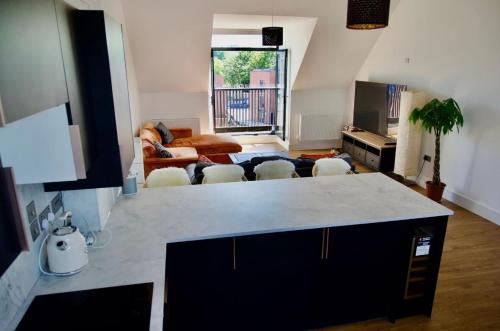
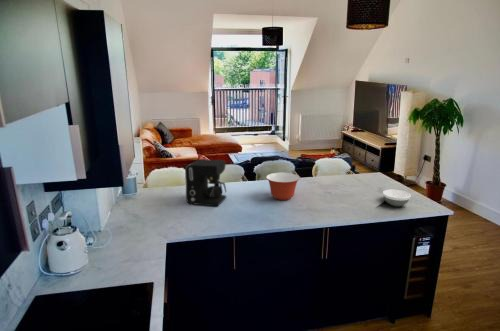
+ mixing bowl [265,172,301,201]
+ bowl [382,189,412,207]
+ coffee maker [184,158,227,207]
